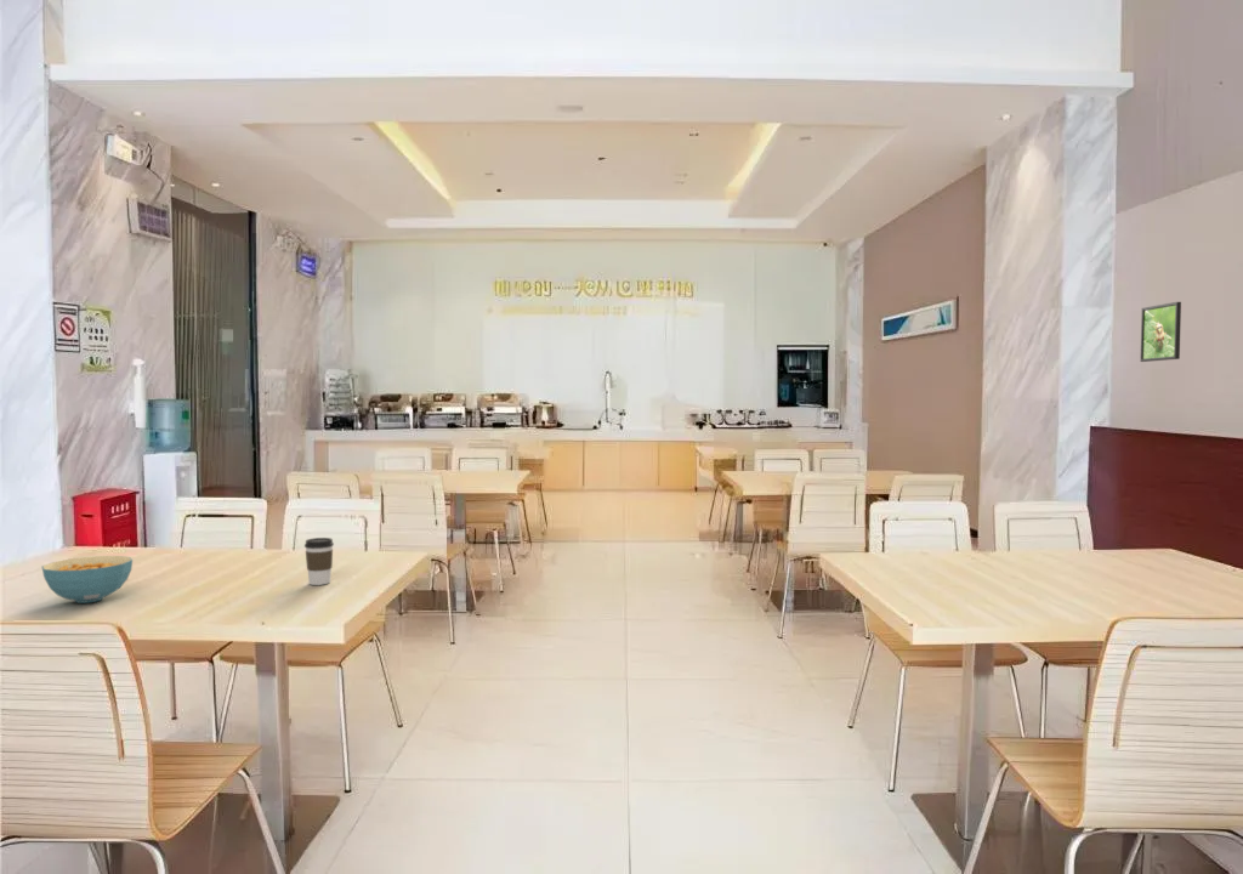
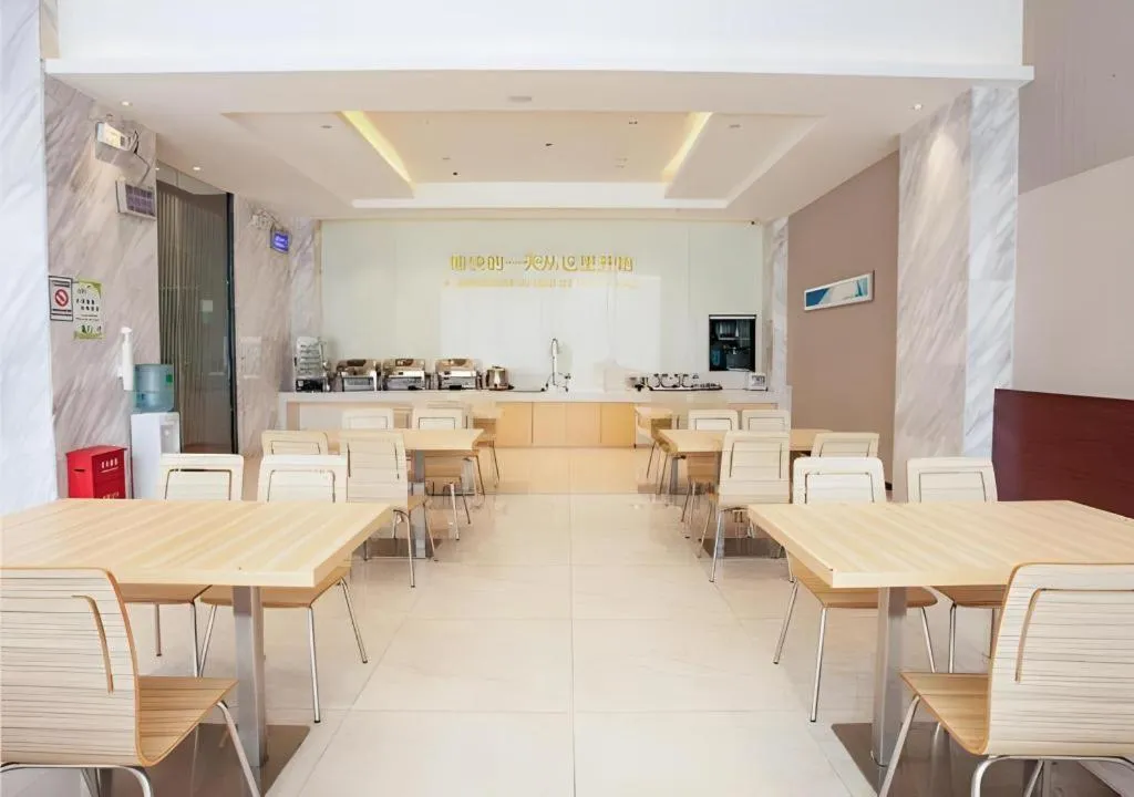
- coffee cup [303,537,335,586]
- cereal bowl [40,555,134,605]
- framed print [1139,301,1182,363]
